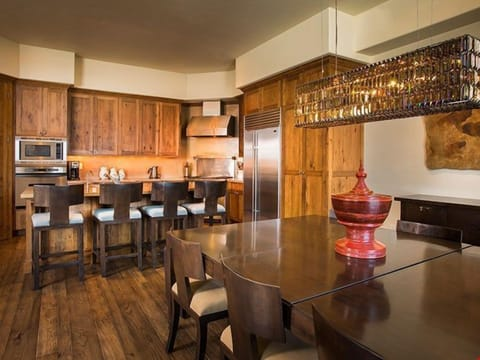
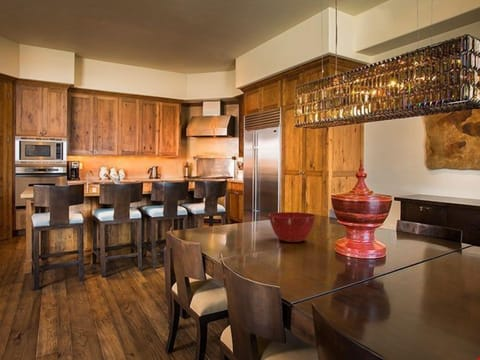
+ mixing bowl [267,211,317,243]
